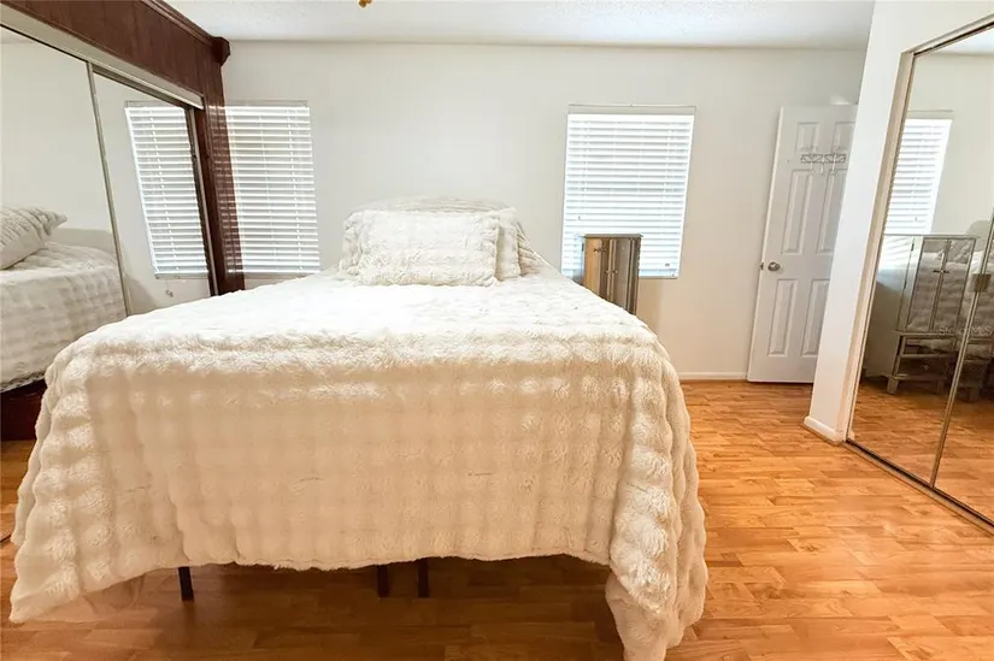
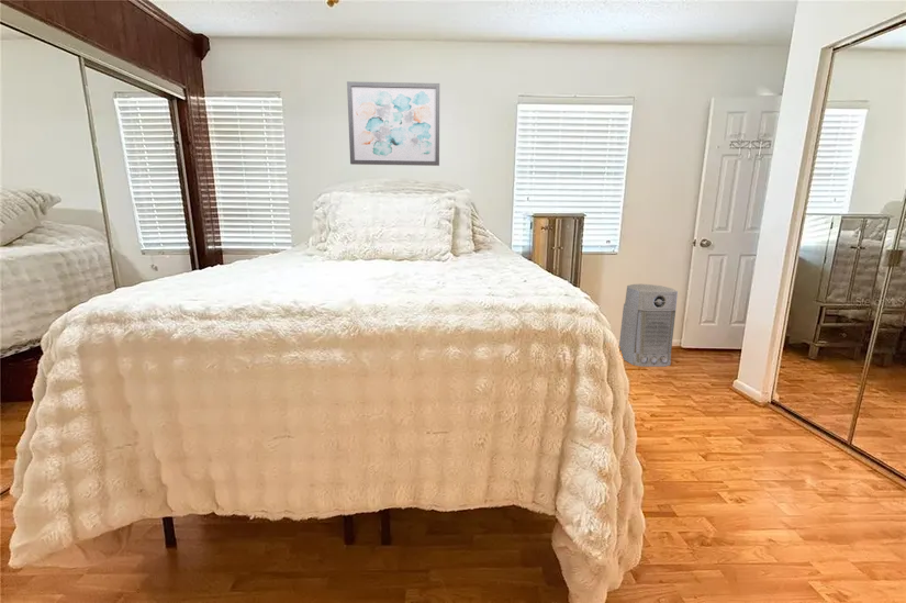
+ wall art [346,80,440,167]
+ air purifier [618,283,679,368]
